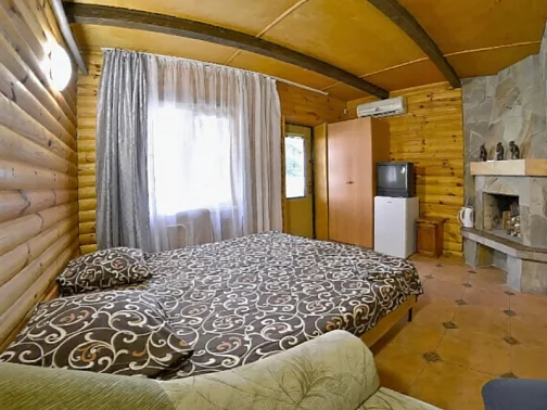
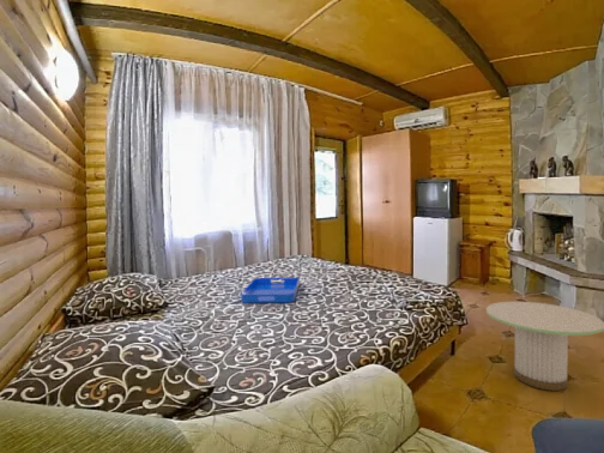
+ serving tray [240,277,301,304]
+ side table [485,301,604,392]
